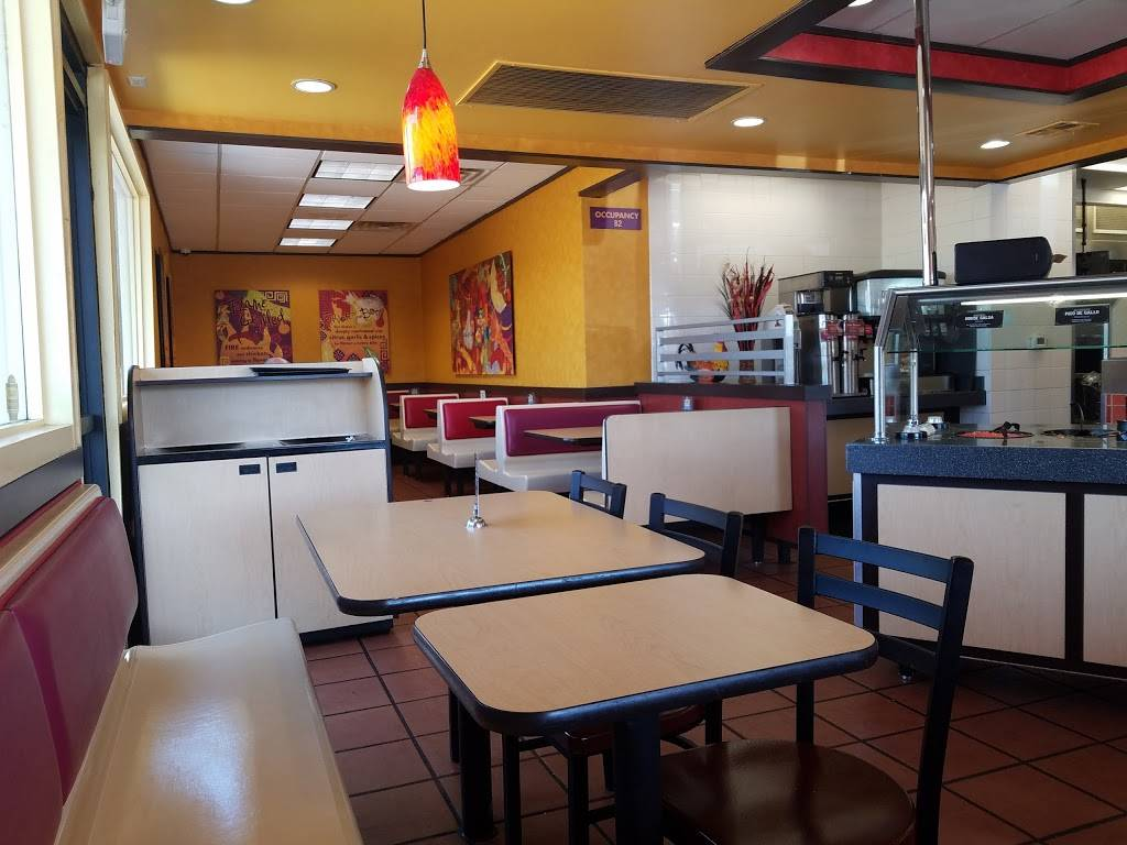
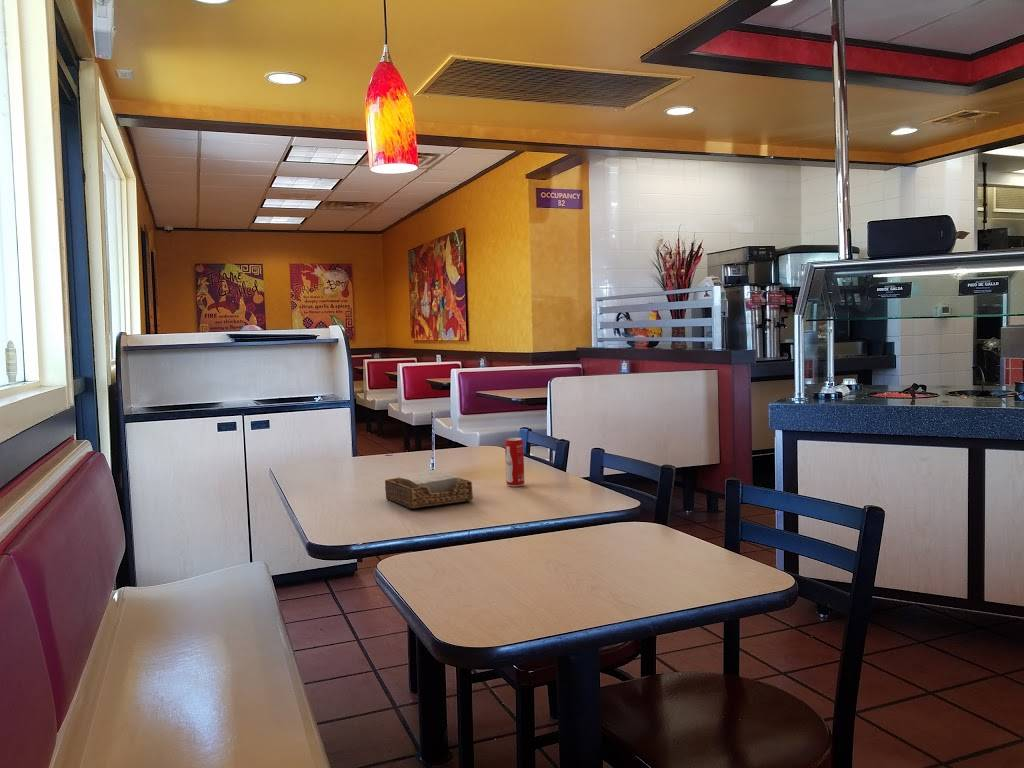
+ beverage can [504,436,525,487]
+ napkin holder [384,468,474,509]
